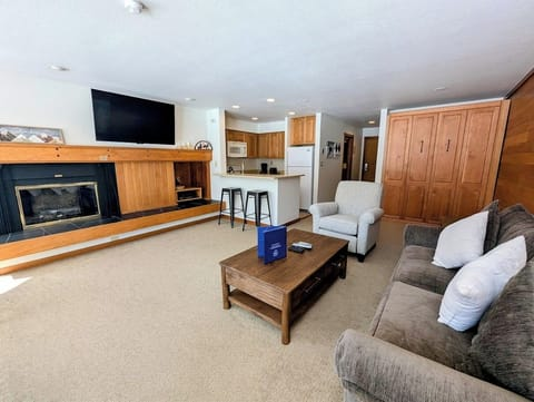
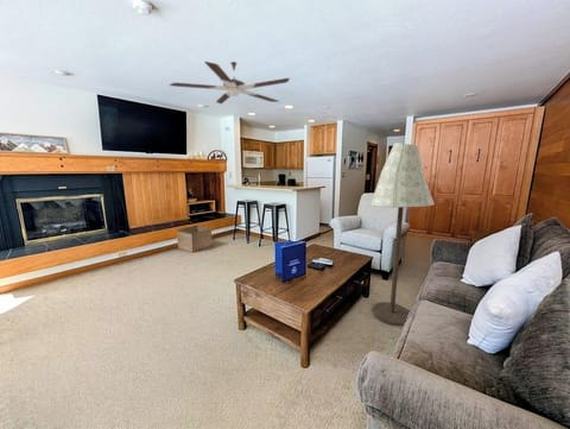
+ storage bin [176,225,214,253]
+ ceiling fan [169,61,291,105]
+ floor lamp [369,141,436,327]
